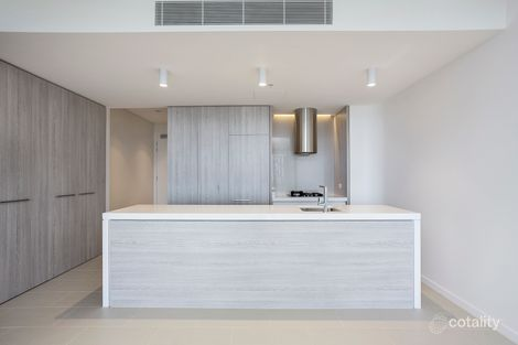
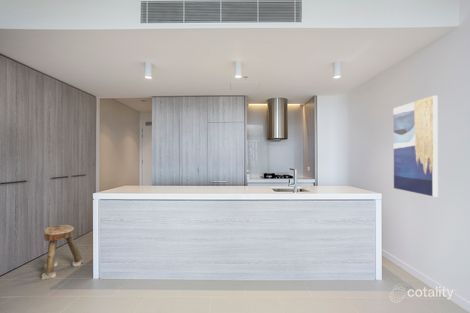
+ wall art [393,95,439,197]
+ stool [41,224,84,280]
